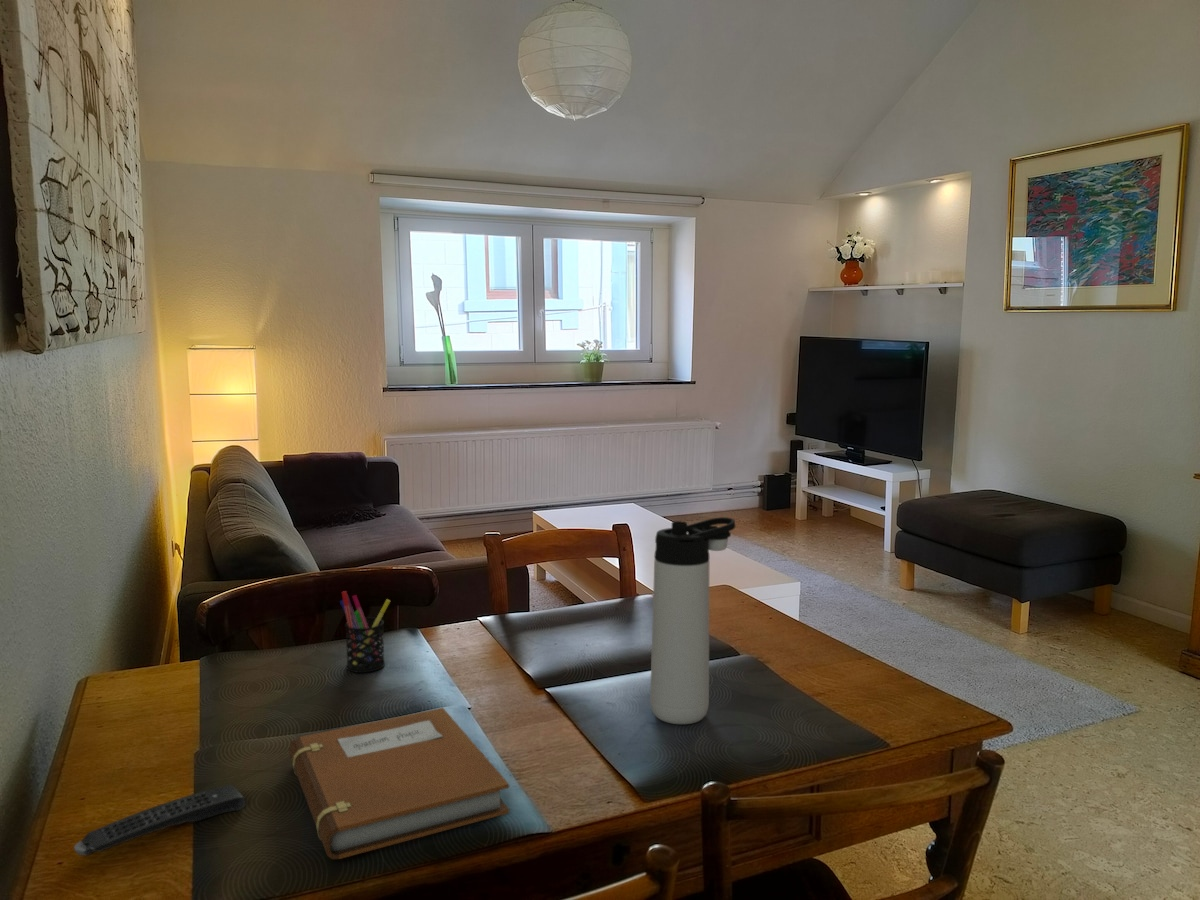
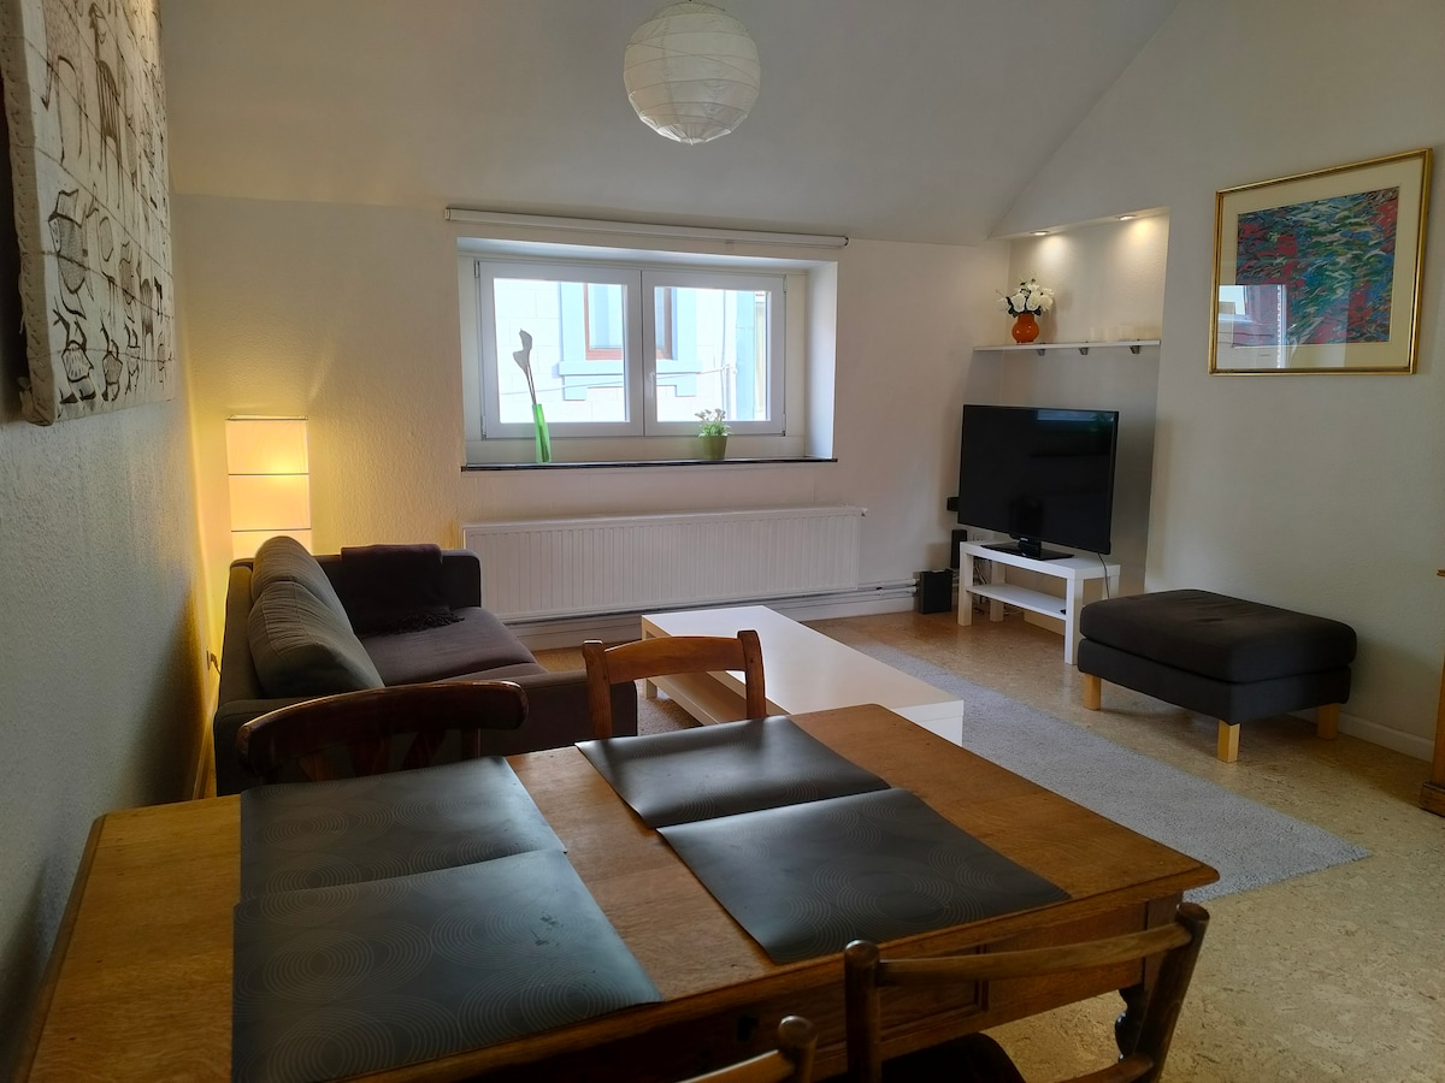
- pen holder [339,590,391,674]
- notebook [288,707,510,860]
- remote control [73,784,247,857]
- thermos bottle [649,516,736,725]
